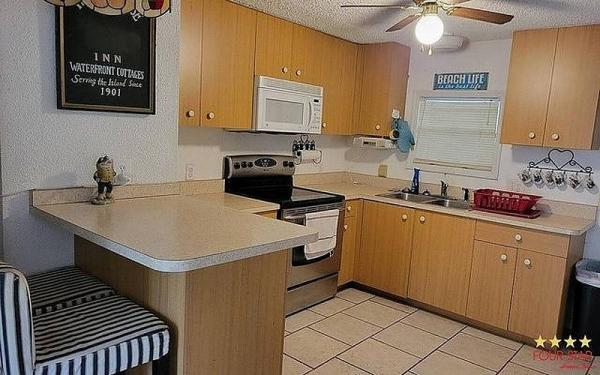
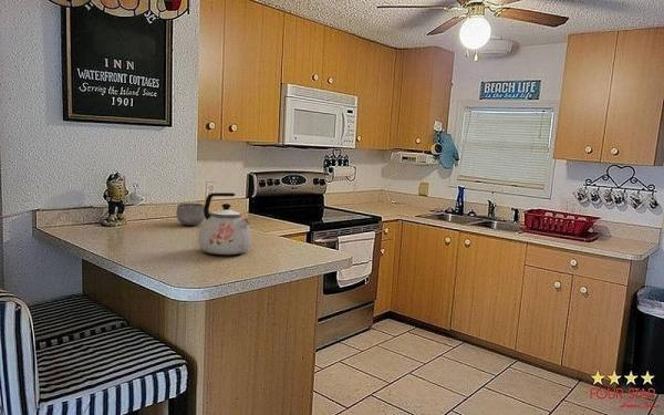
+ kettle [197,191,252,256]
+ bowl [175,203,206,227]
